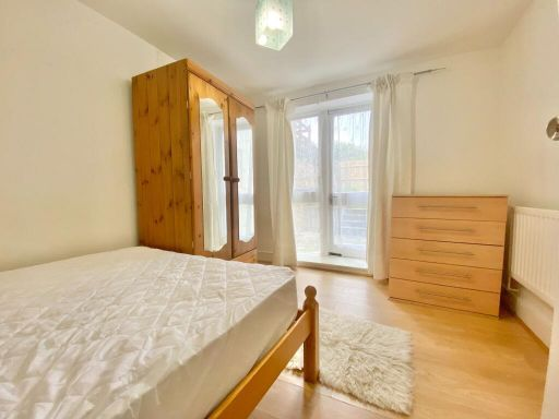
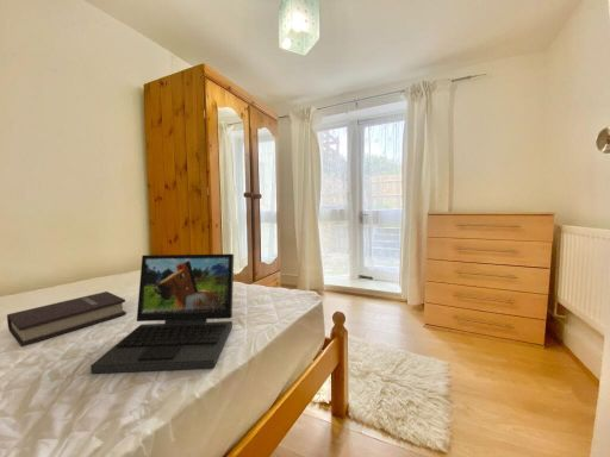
+ laptop [89,252,235,375]
+ book [6,290,127,348]
